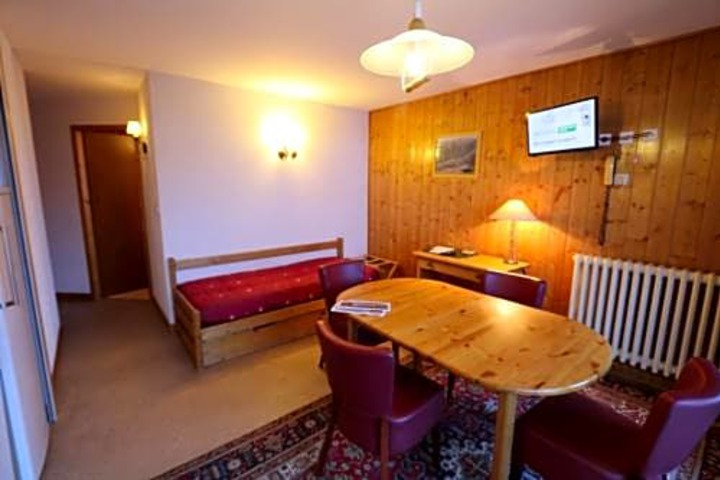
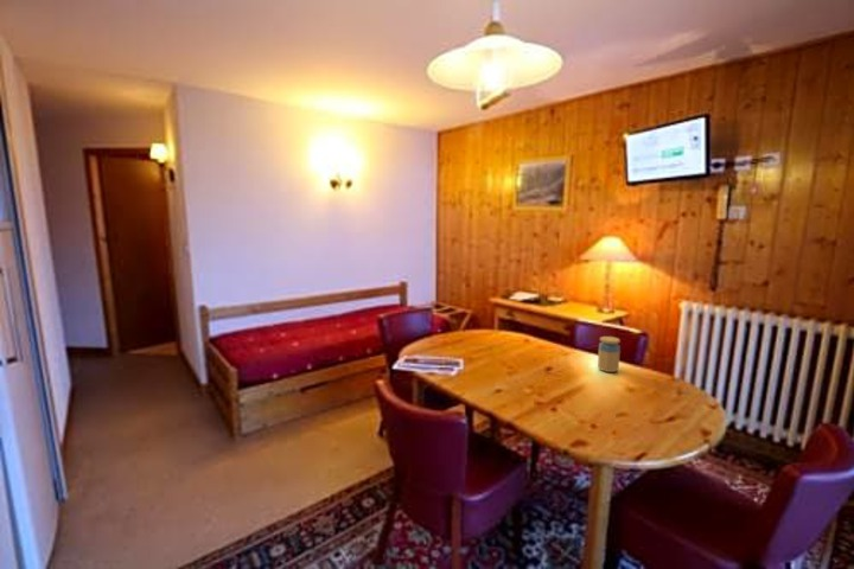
+ jar [597,335,622,373]
